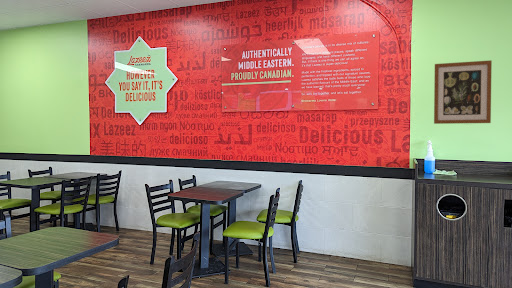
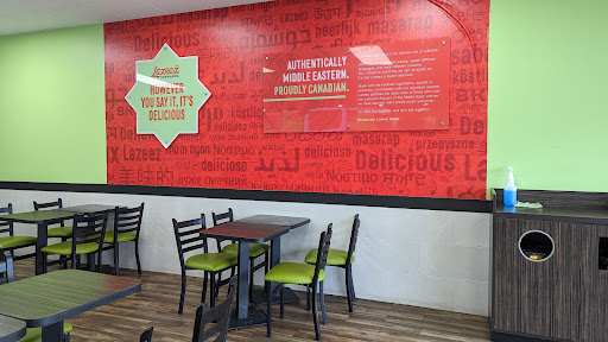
- wall art [433,59,493,125]
